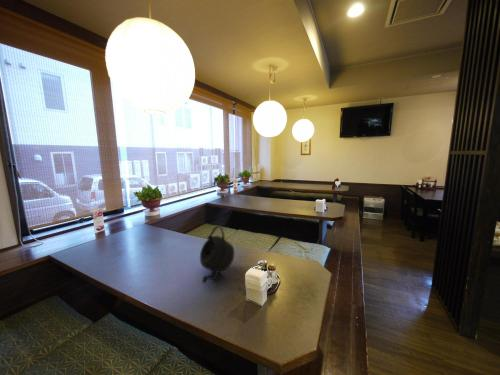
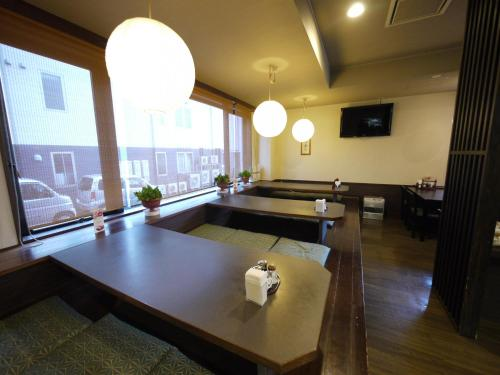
- teapot [199,225,236,284]
